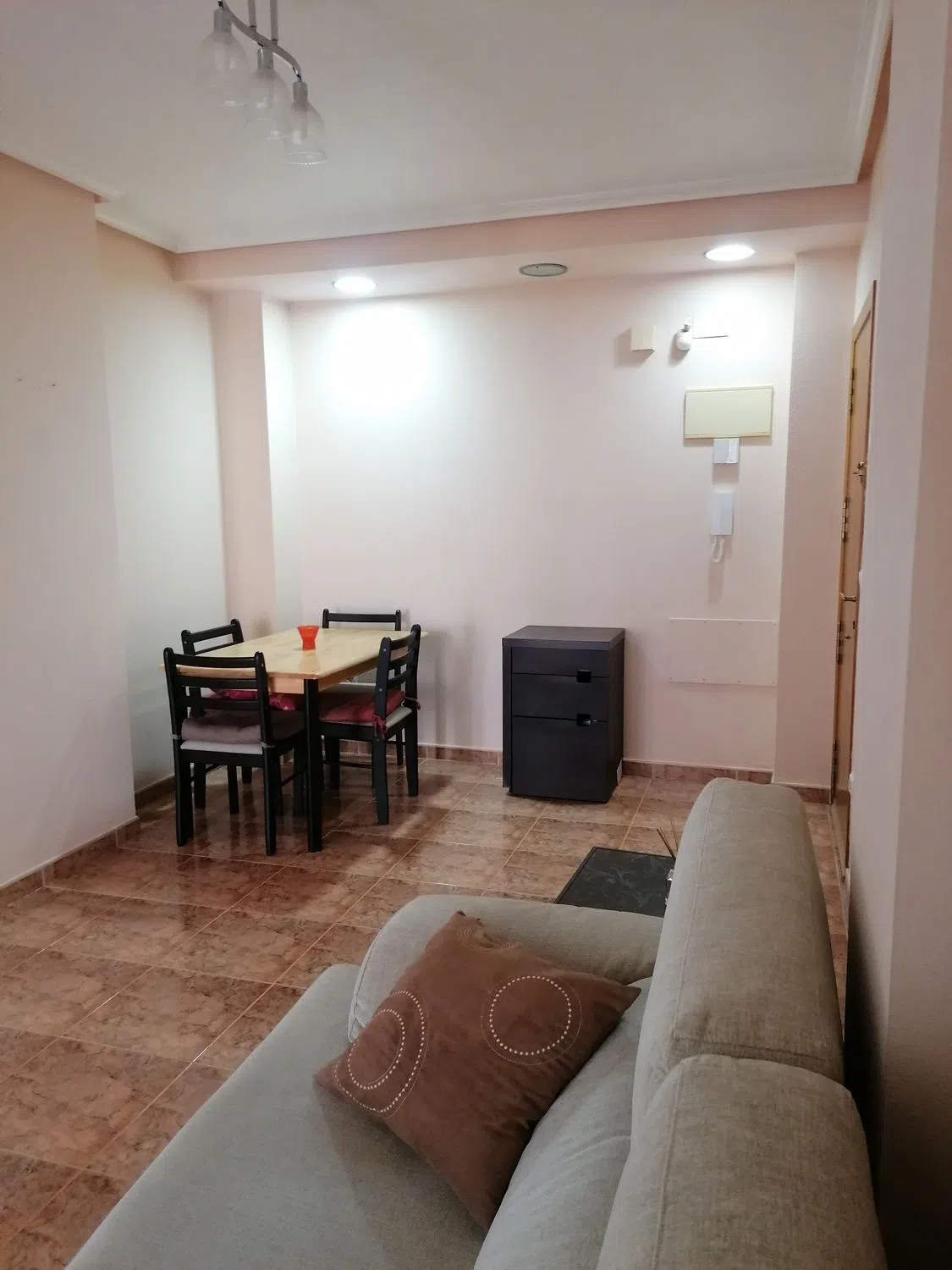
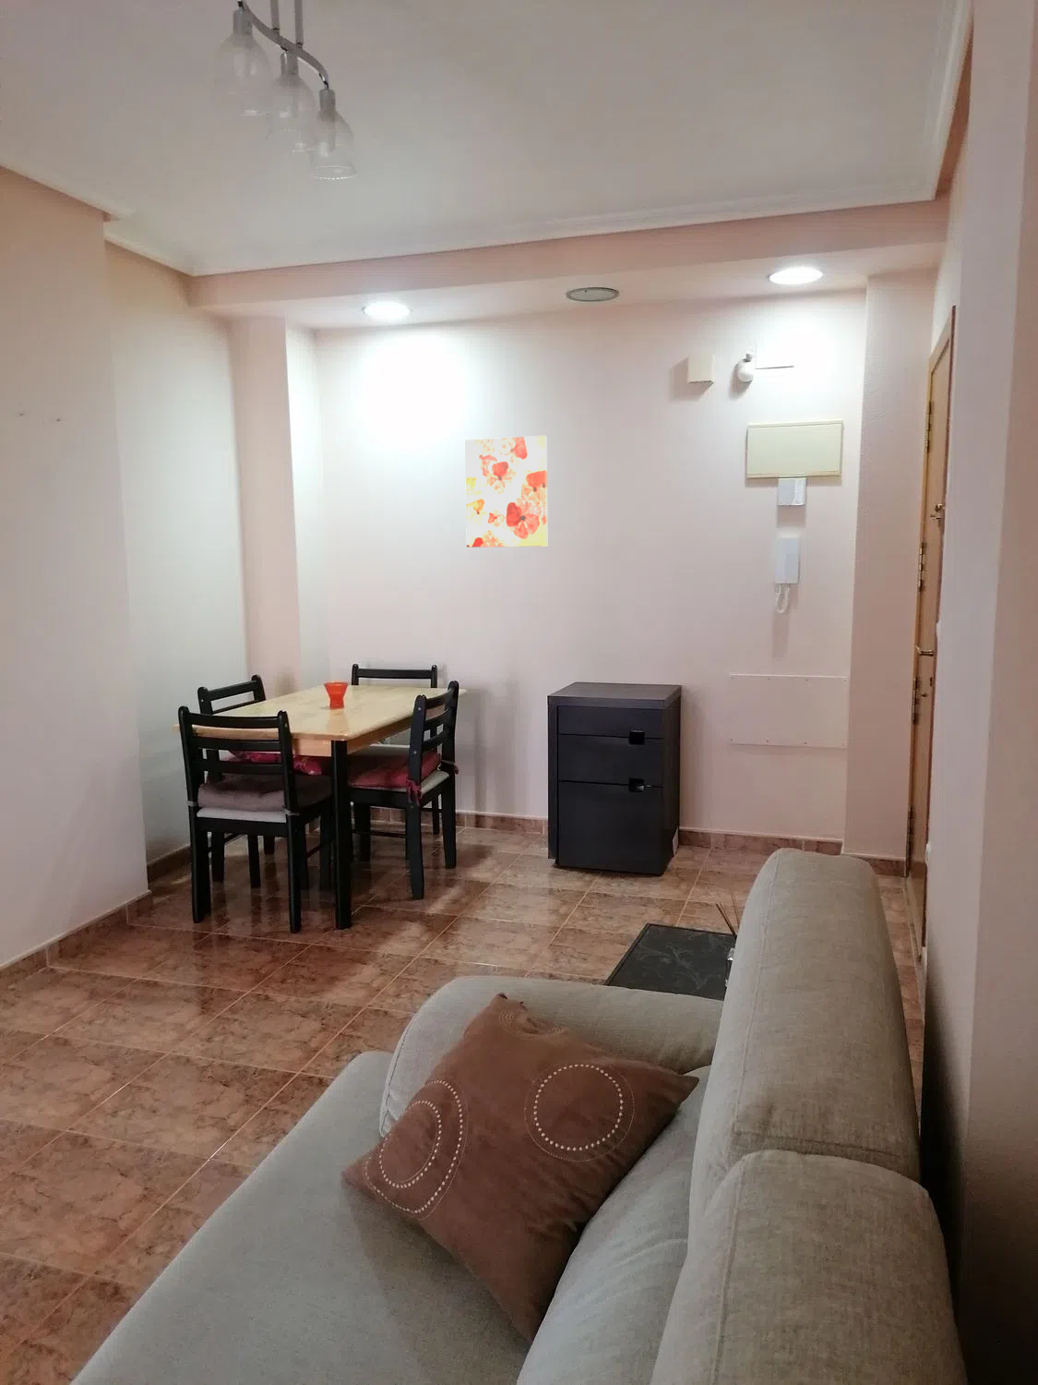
+ wall art [464,435,548,549]
